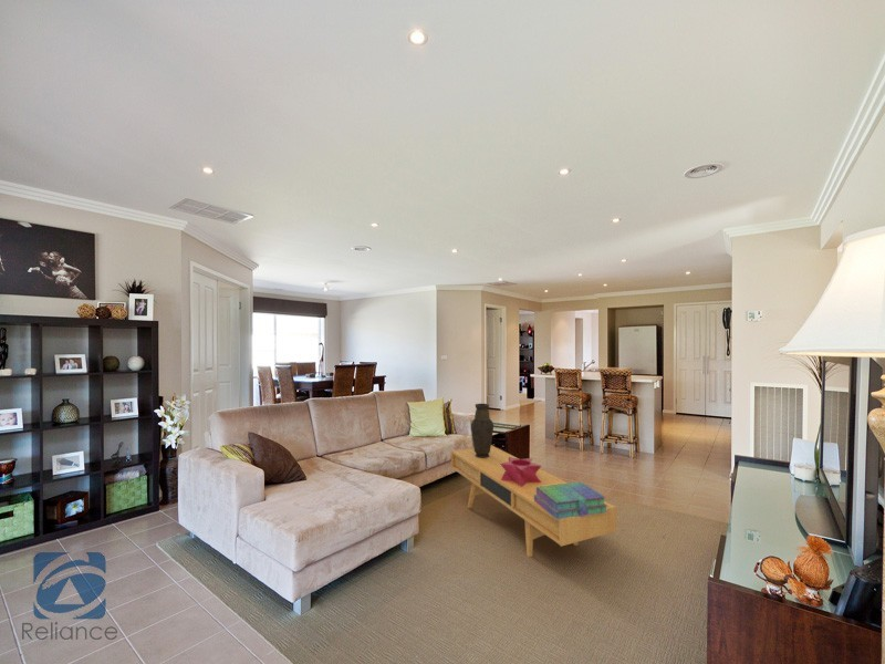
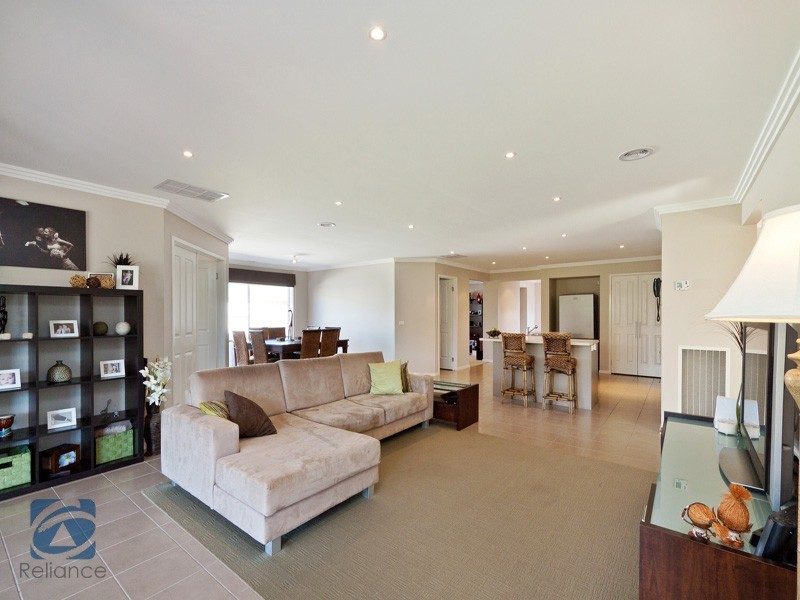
- vase [470,403,494,458]
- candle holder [500,457,542,487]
- stack of books [534,481,608,519]
- tv console [450,444,617,558]
